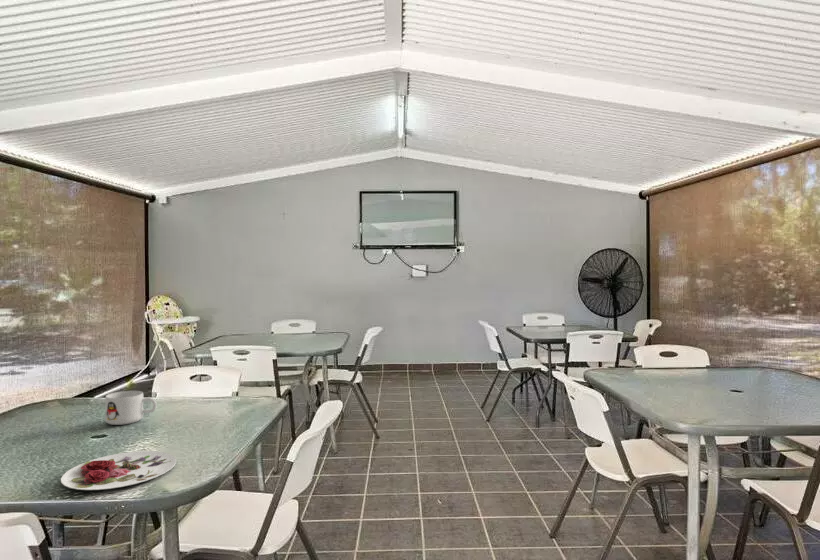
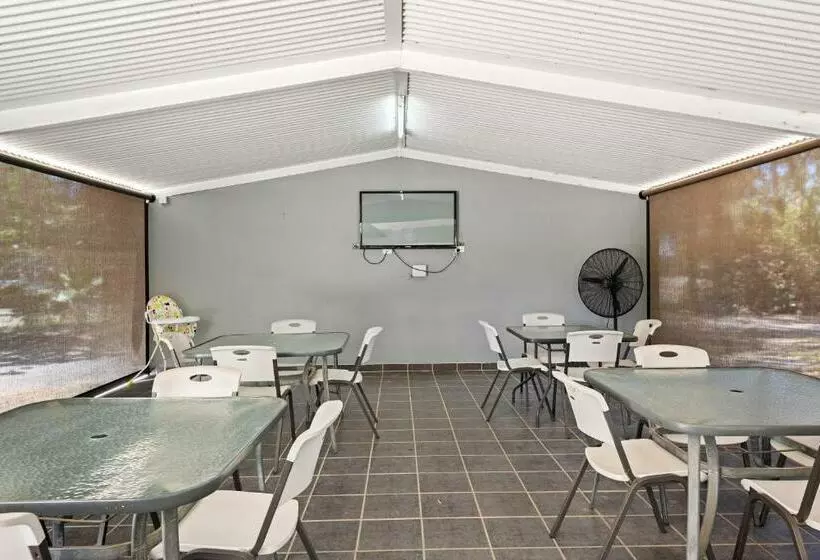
- plate [60,450,177,491]
- mug [104,390,158,426]
